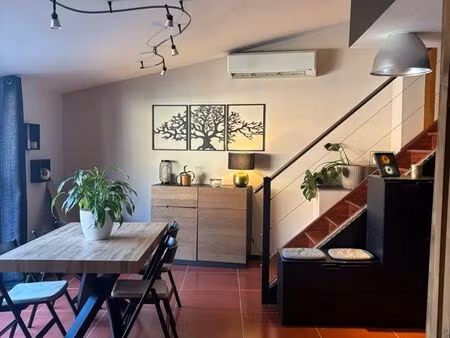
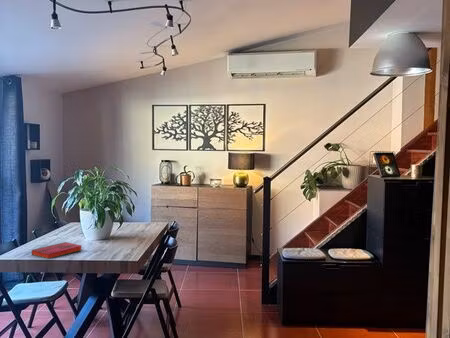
+ hardback book [31,241,83,260]
